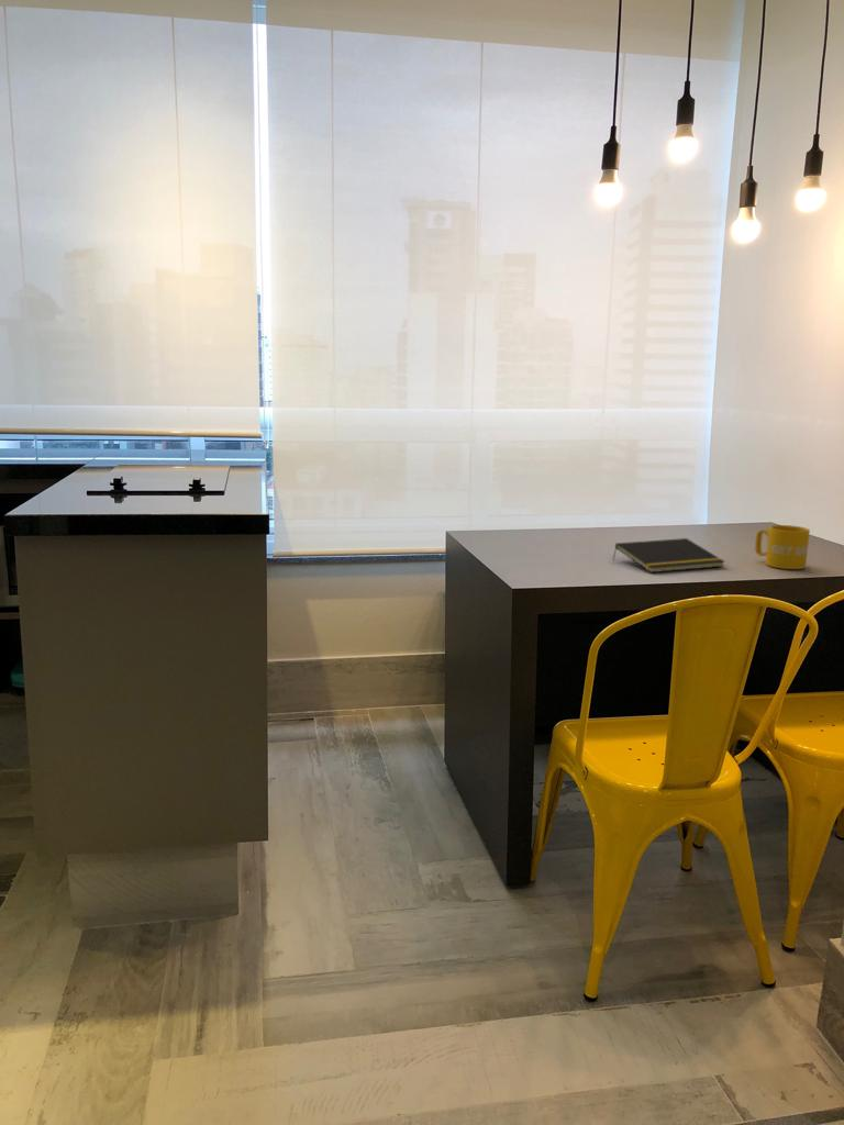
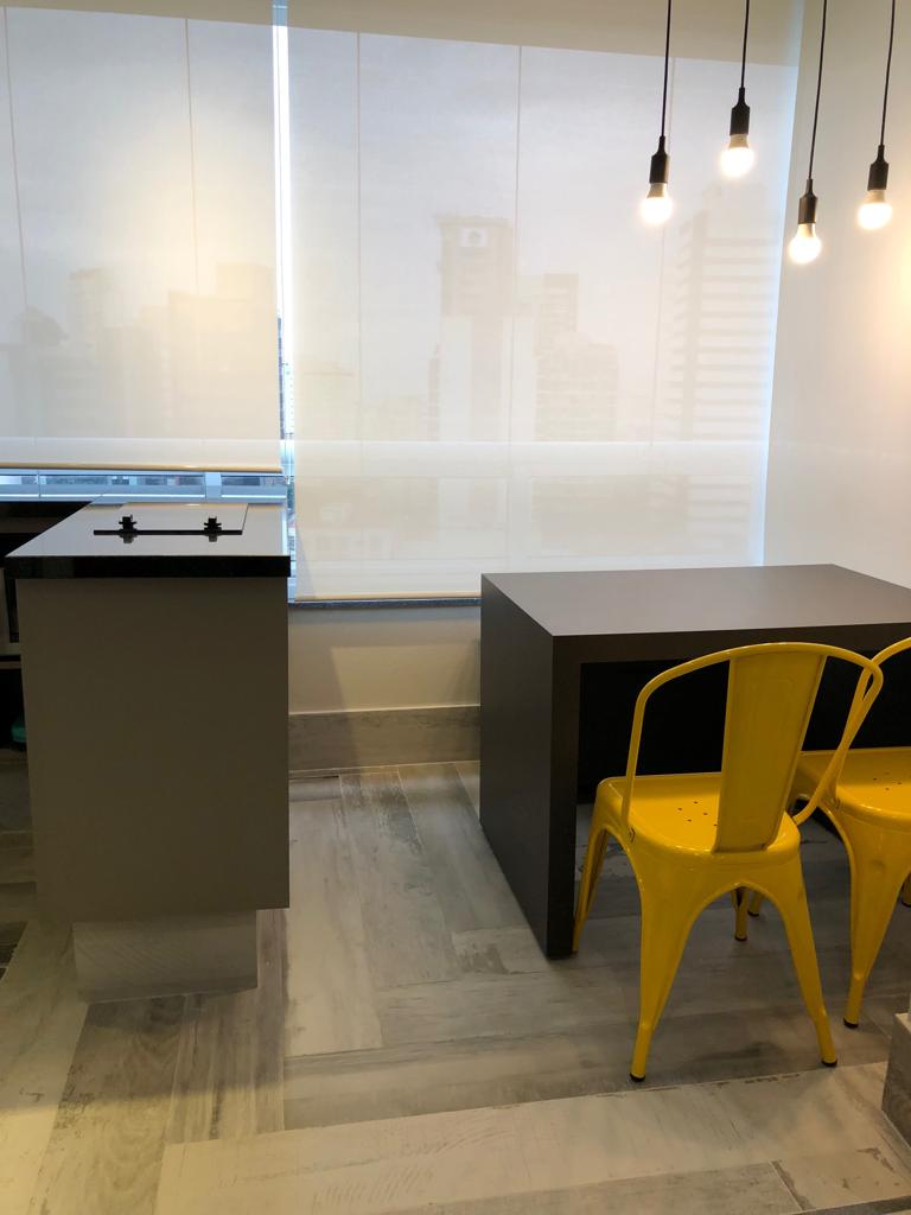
- notepad [611,537,726,573]
- mug [754,524,811,570]
